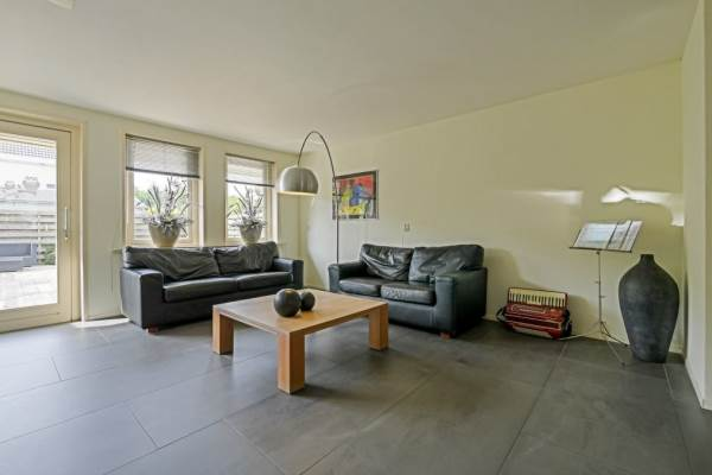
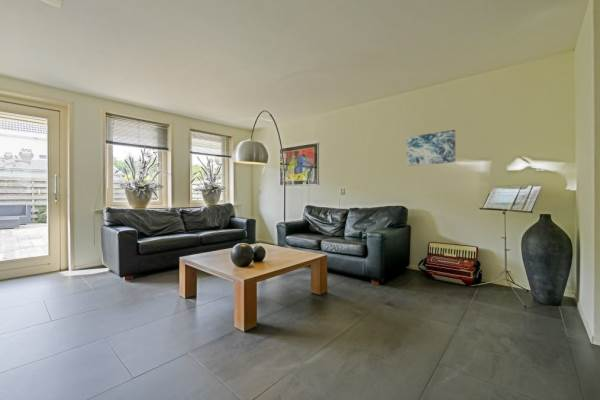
+ wall art [406,129,456,167]
